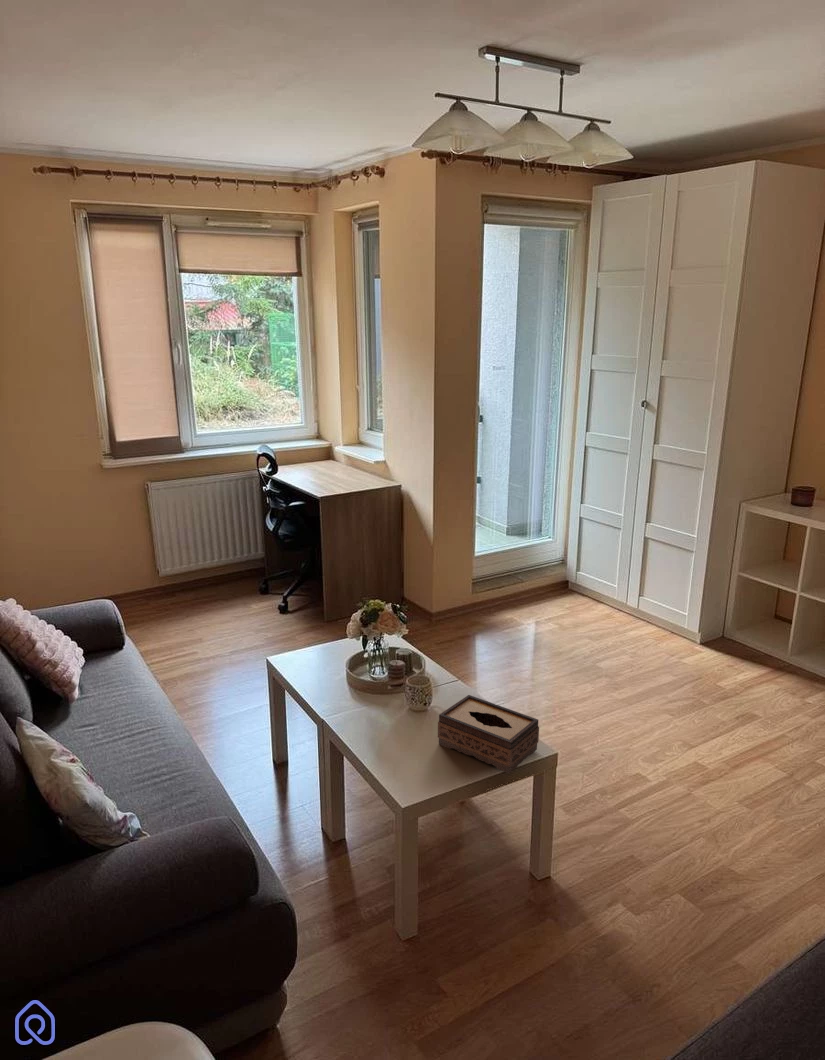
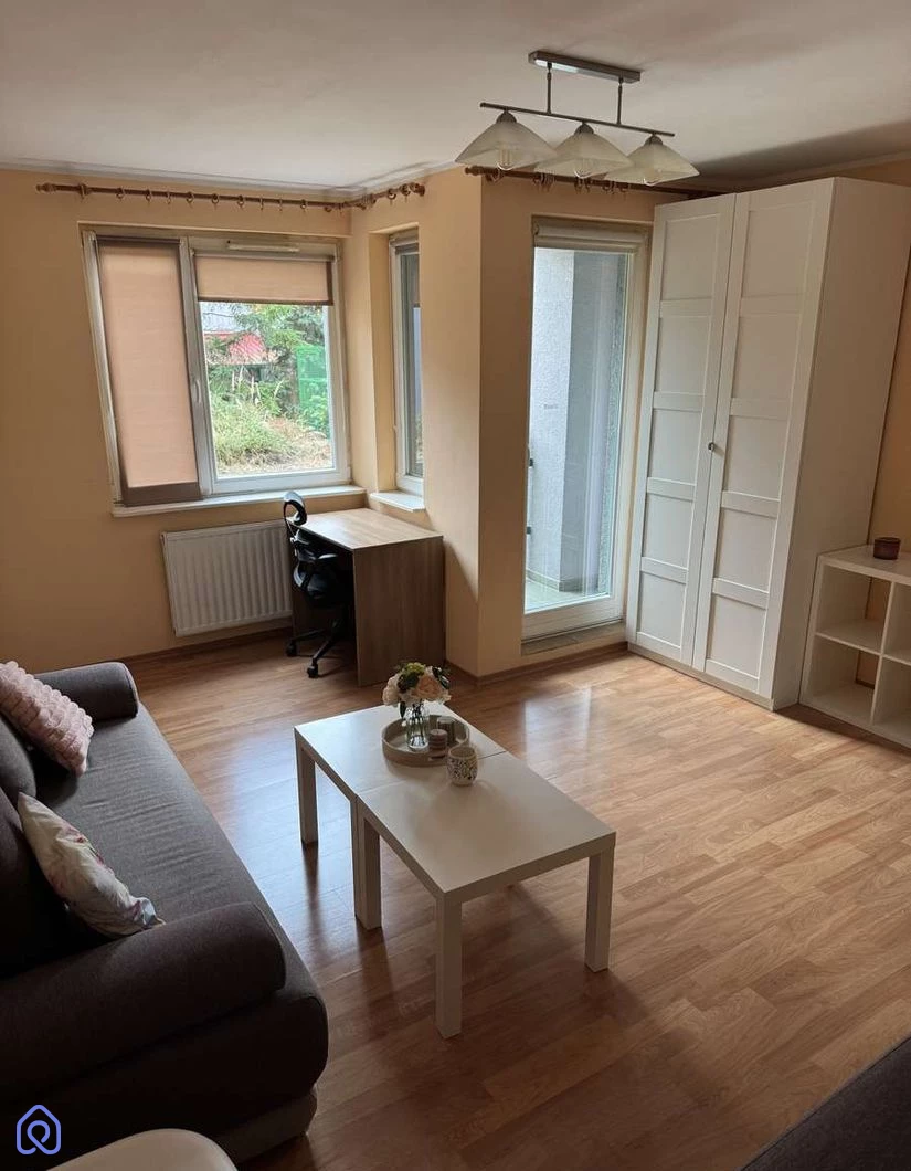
- tissue box [437,694,540,774]
